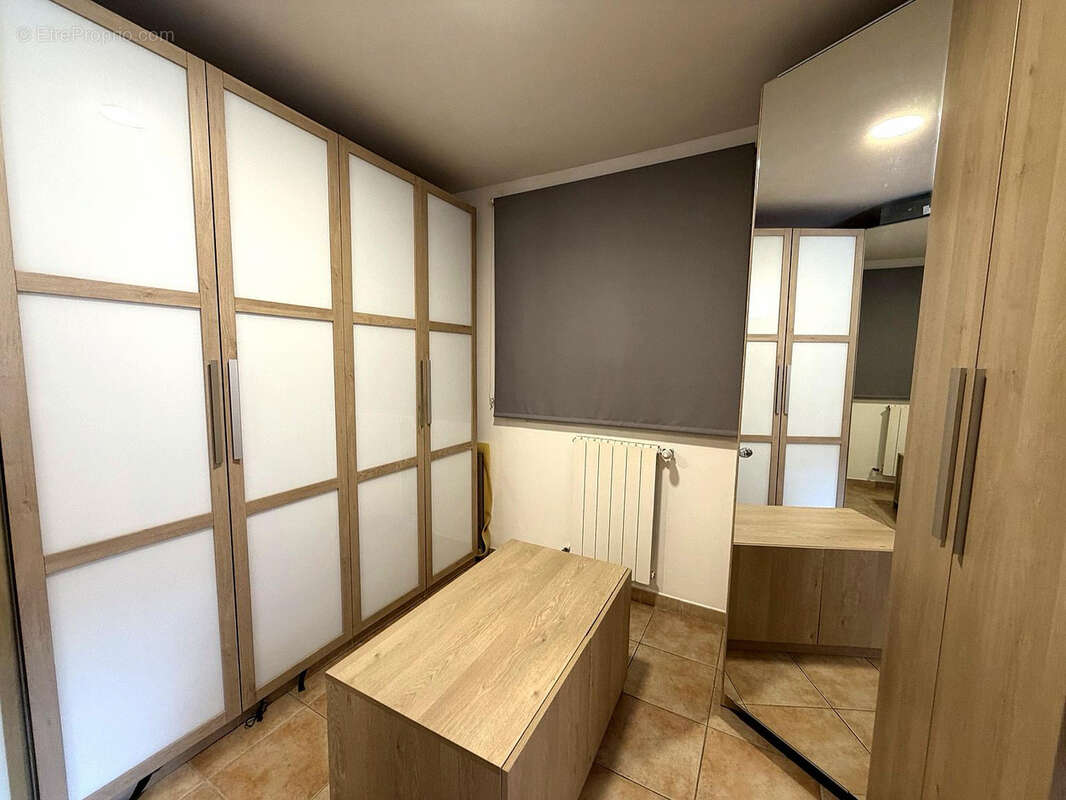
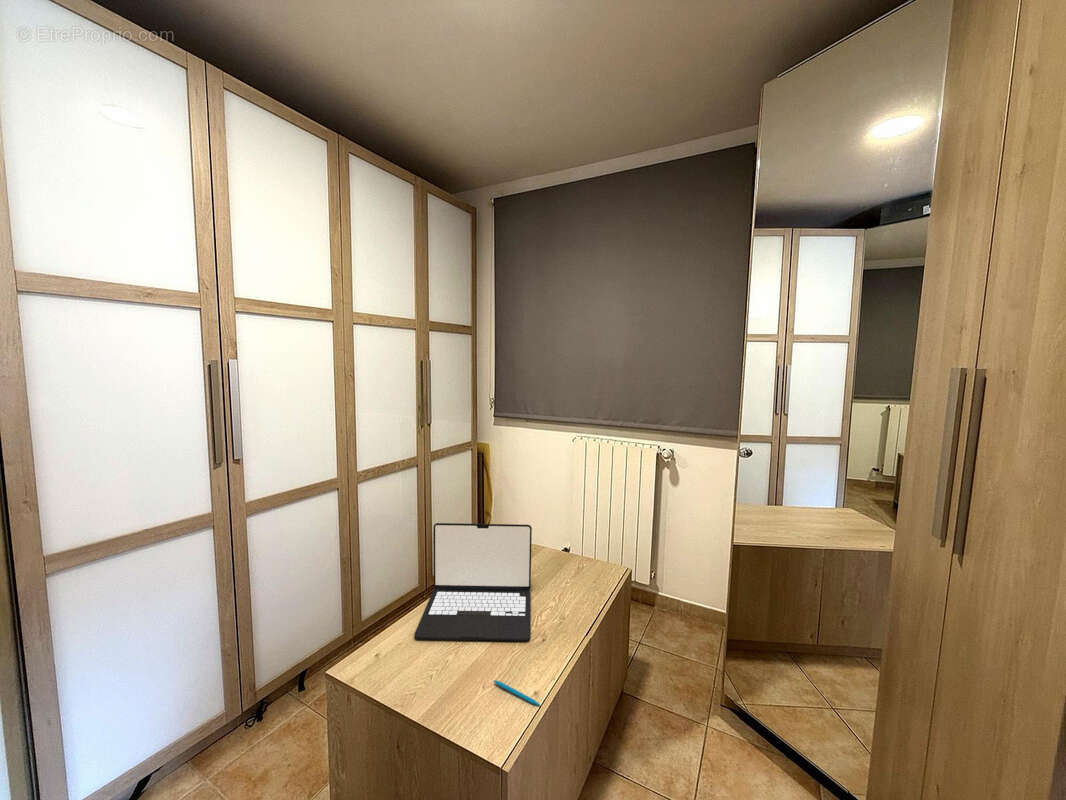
+ pen [493,679,542,707]
+ laptop [413,522,533,642]
